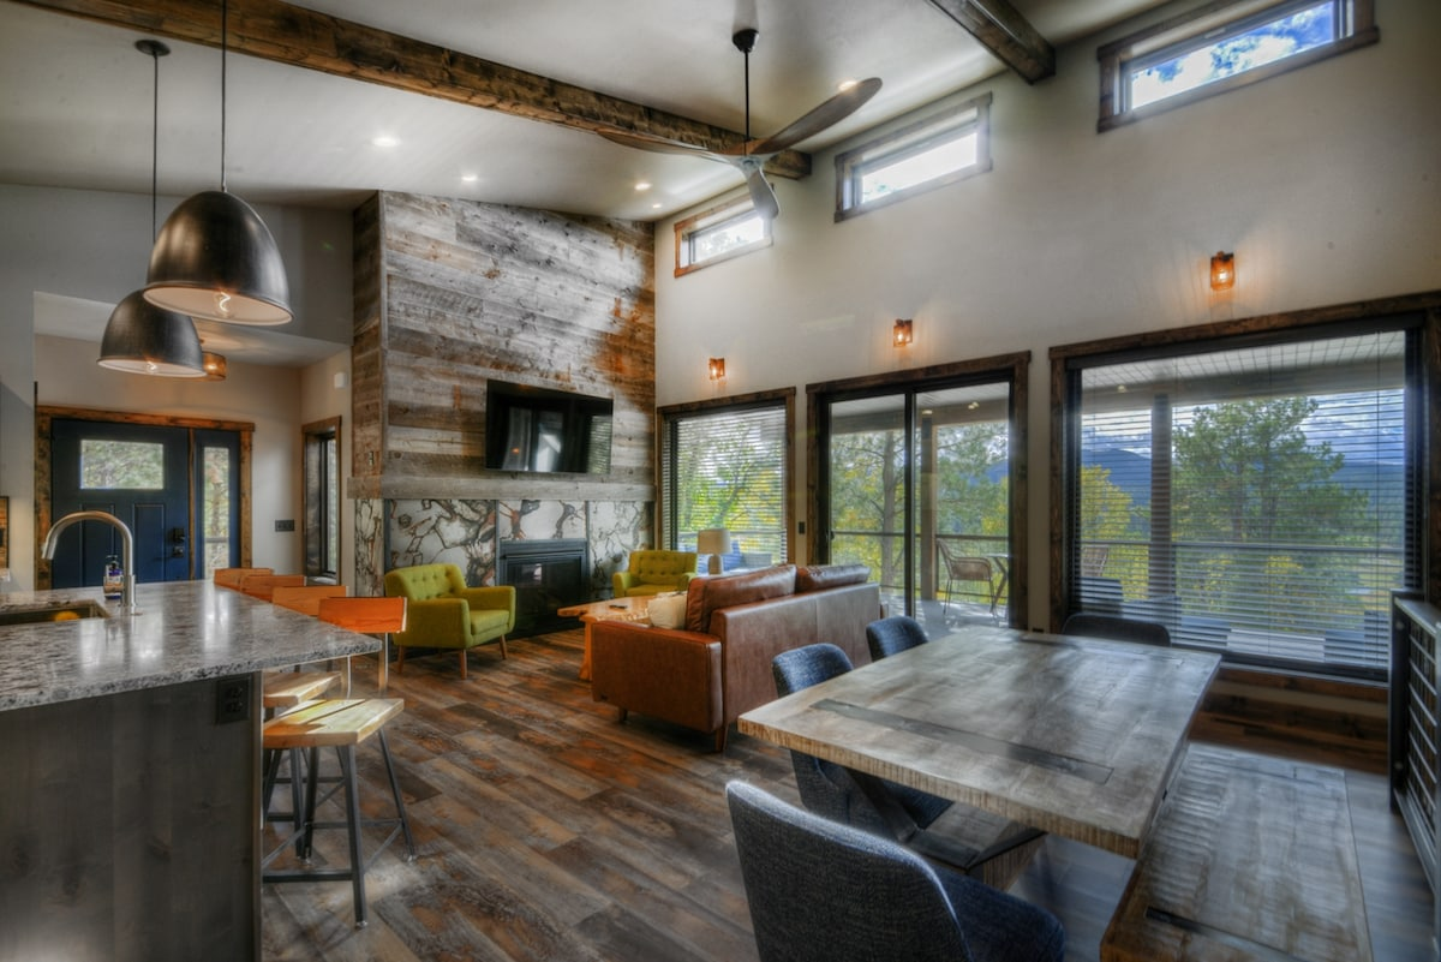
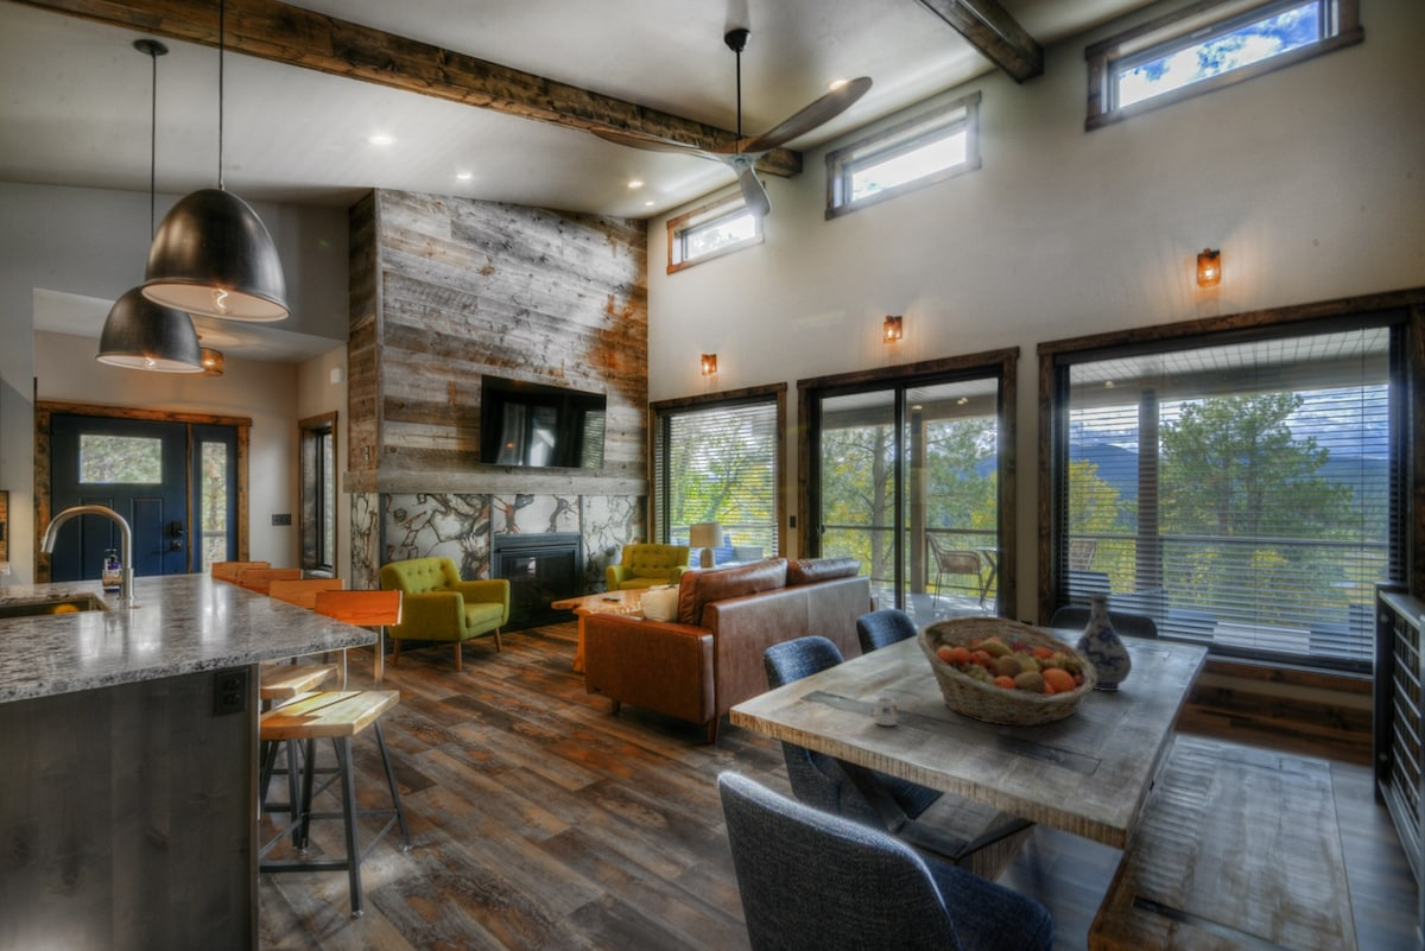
+ mug [869,696,899,727]
+ fruit basket [916,615,1097,728]
+ vase [1074,592,1133,692]
